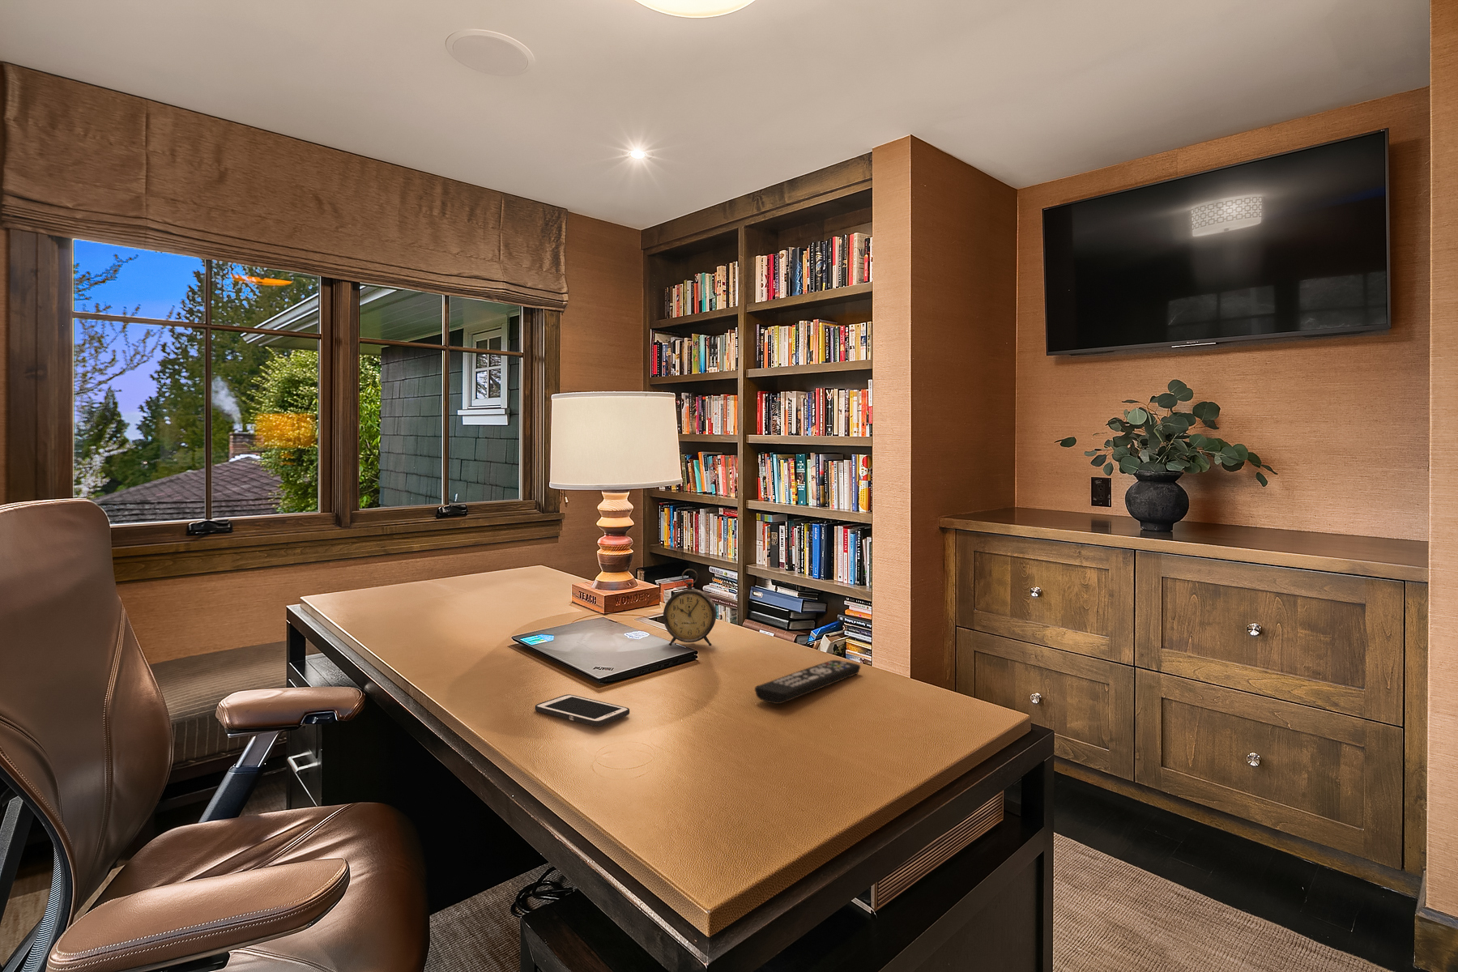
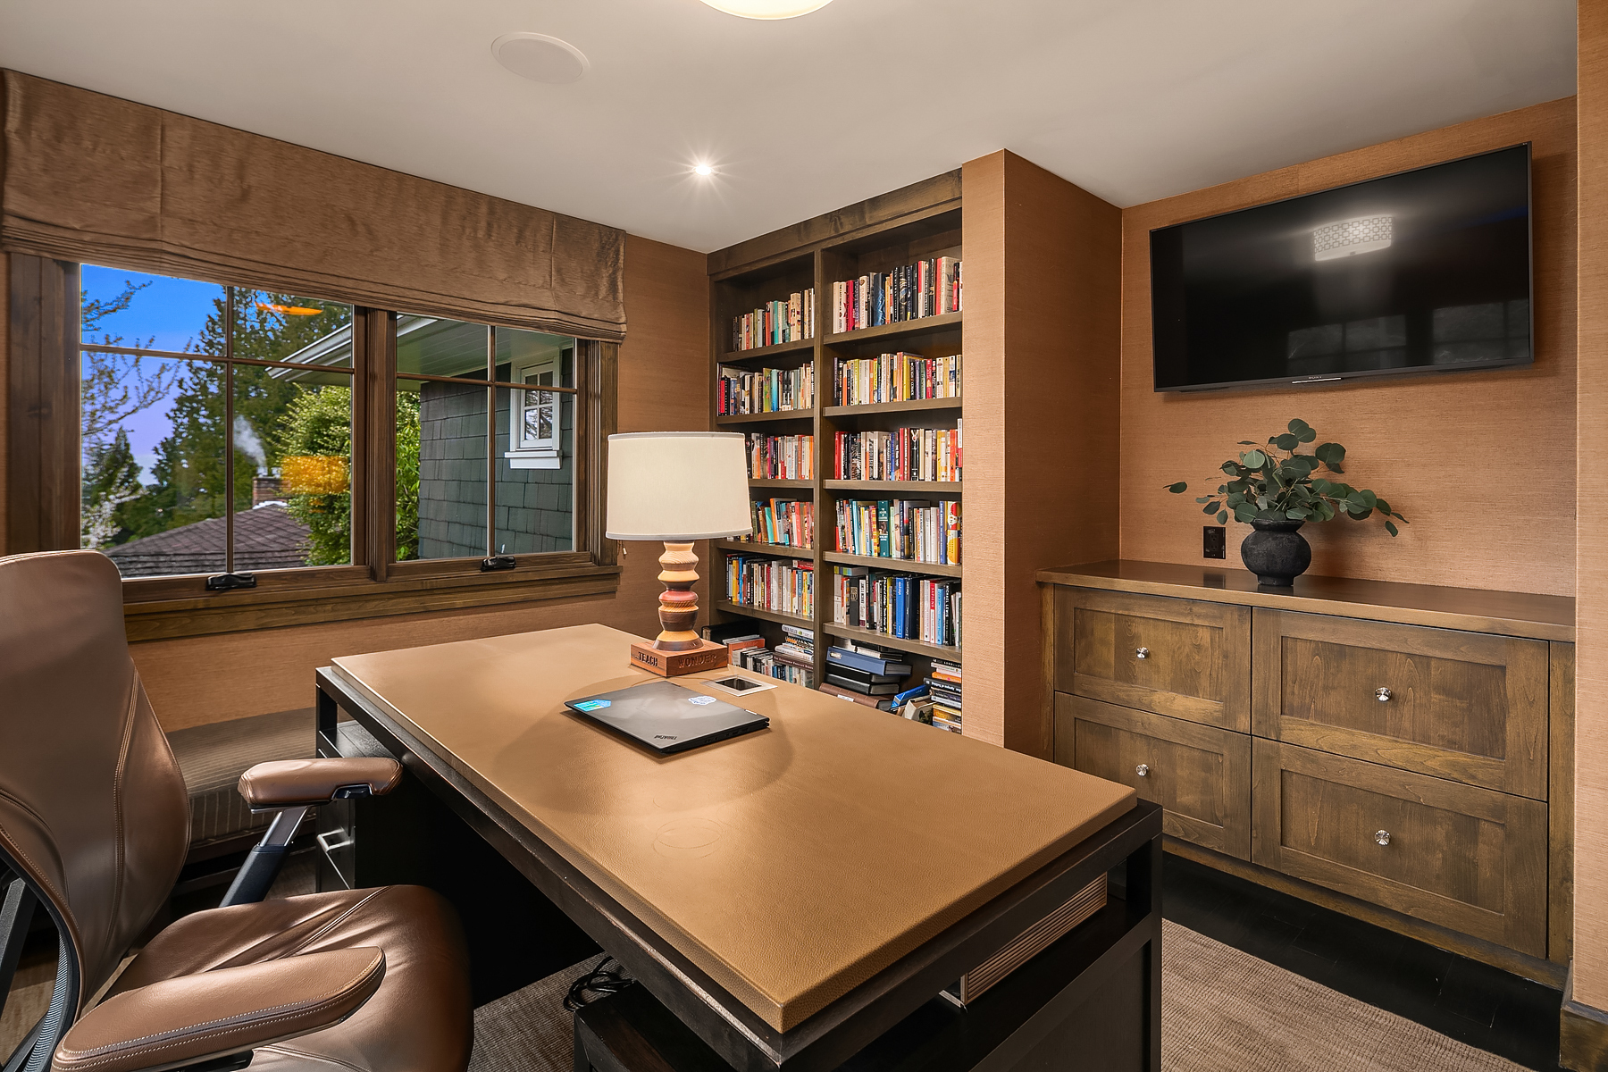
- alarm clock [663,568,717,648]
- cell phone [534,693,630,728]
- remote control [754,660,861,705]
